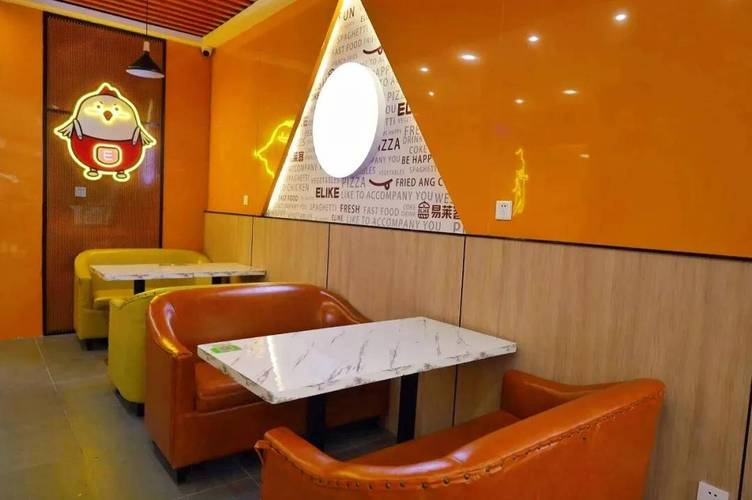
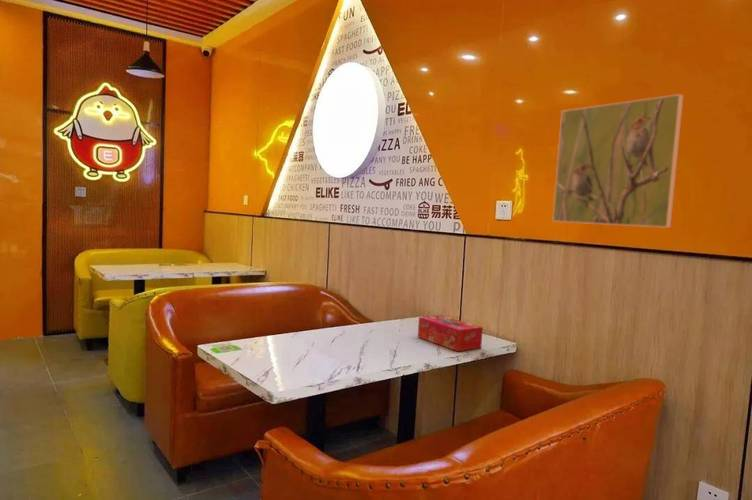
+ tissue box [417,314,484,352]
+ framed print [552,93,685,229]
